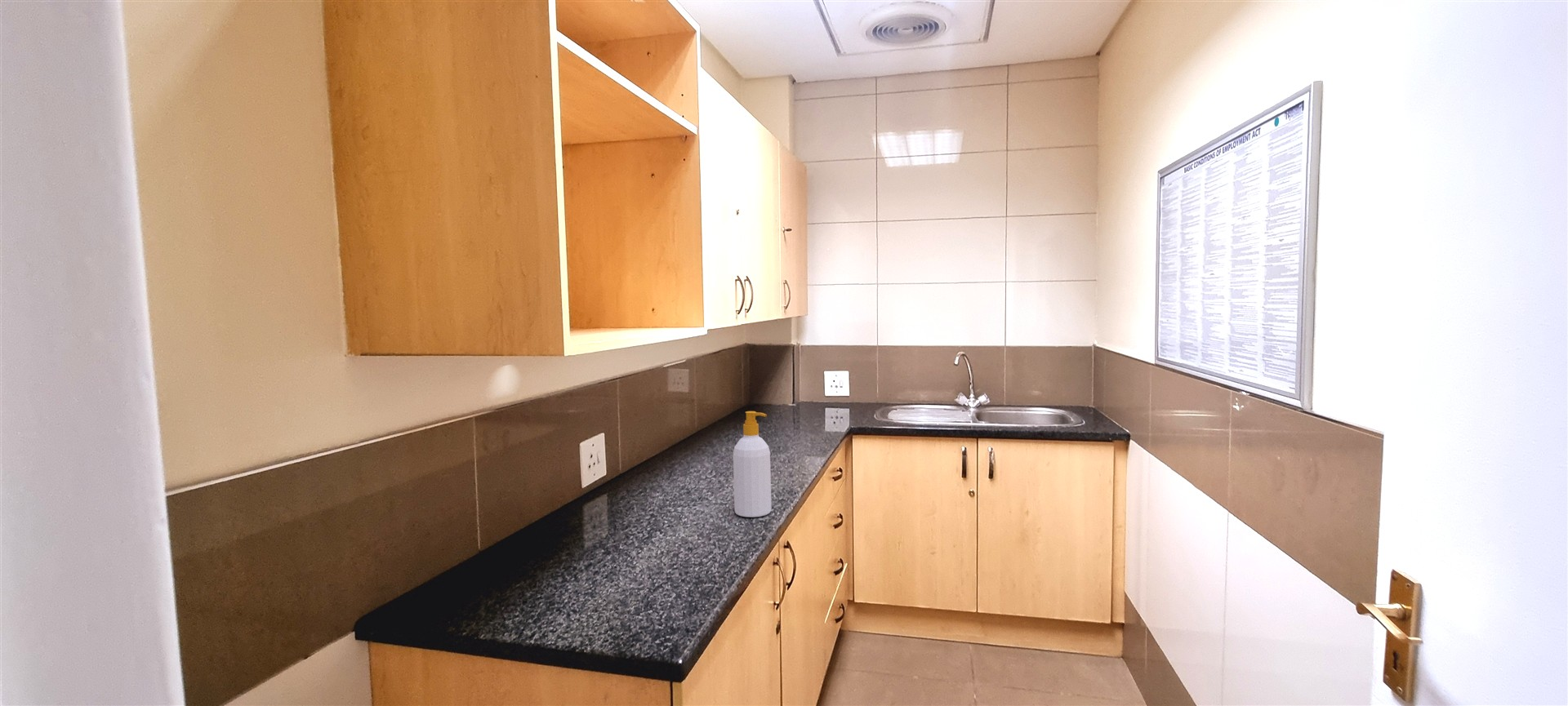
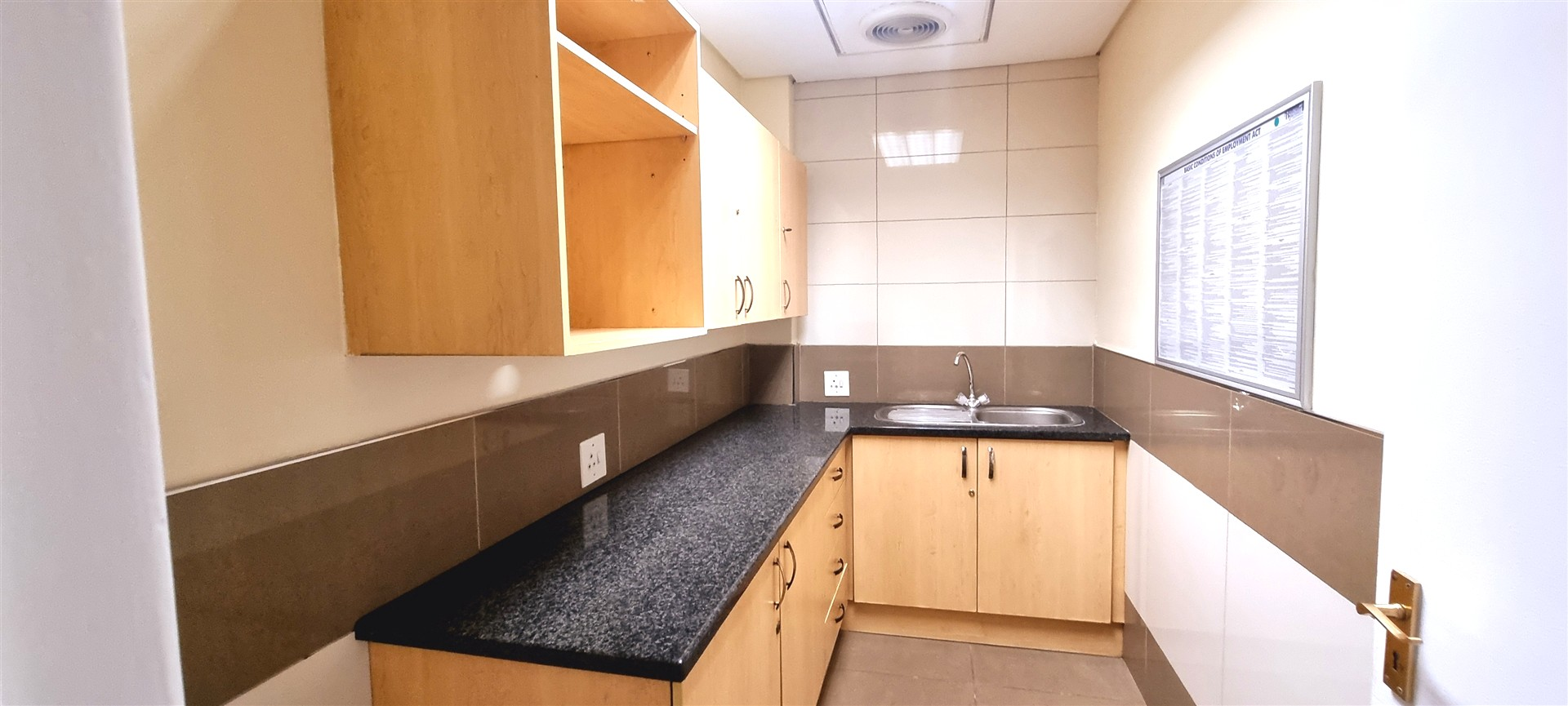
- soap bottle [733,411,772,518]
